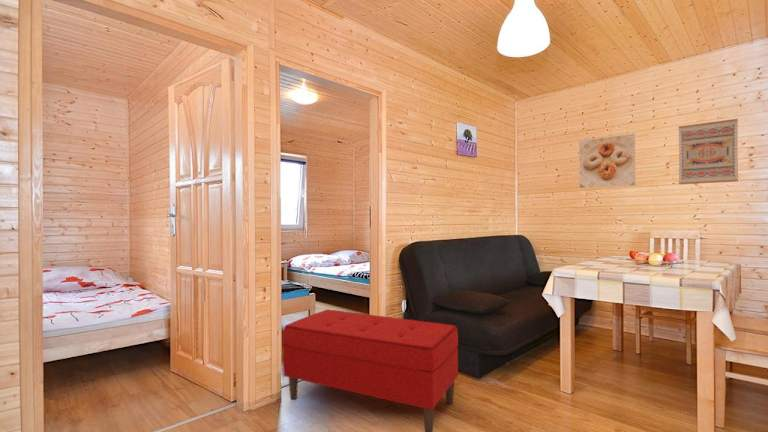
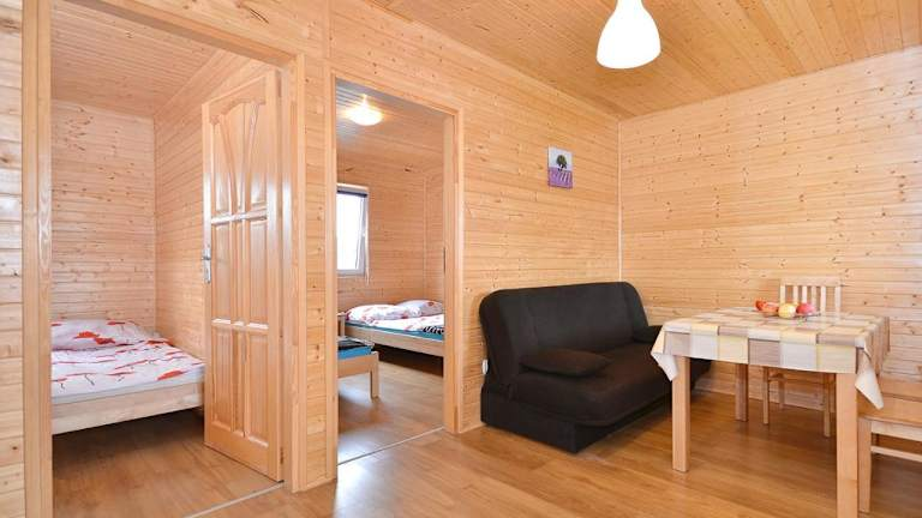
- bench [282,309,459,432]
- wall art [678,118,739,185]
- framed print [578,133,636,189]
